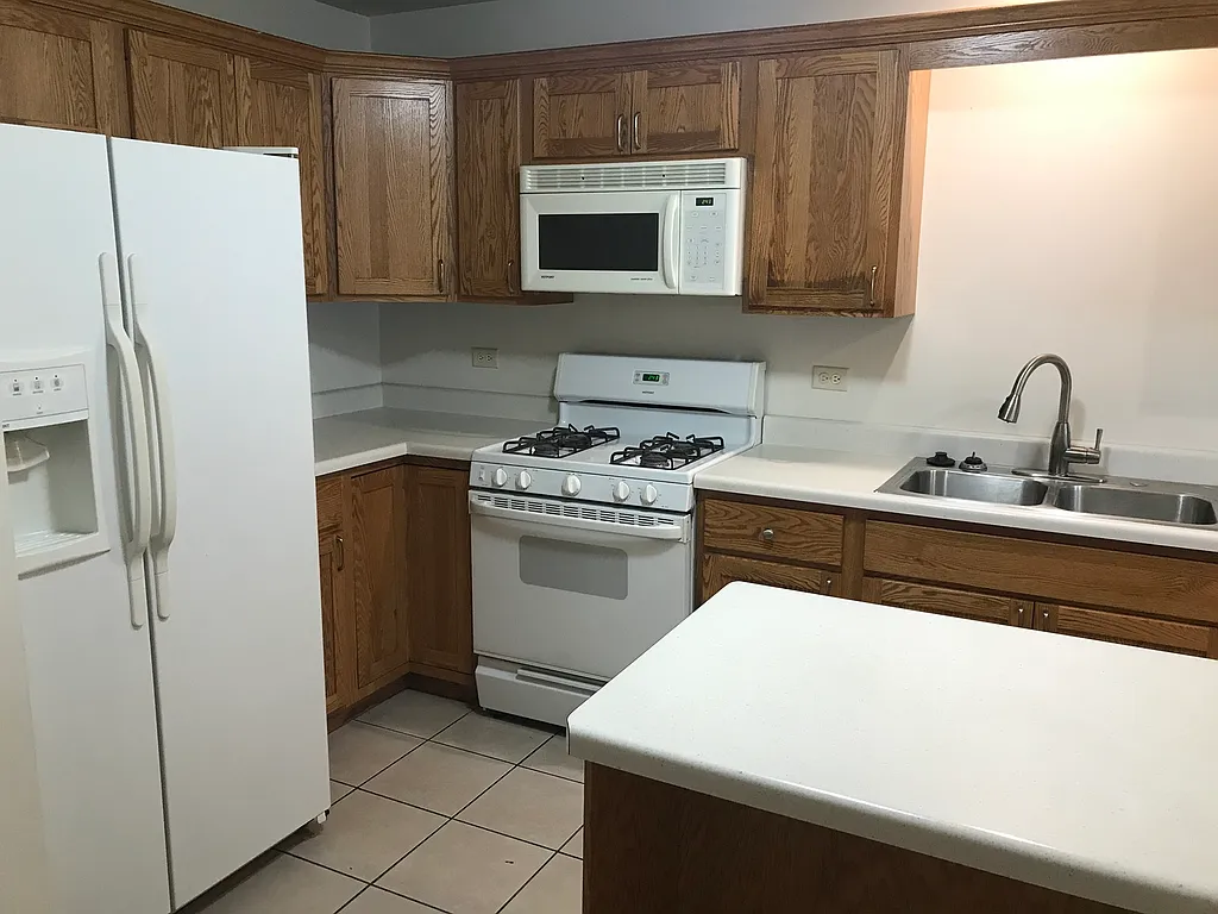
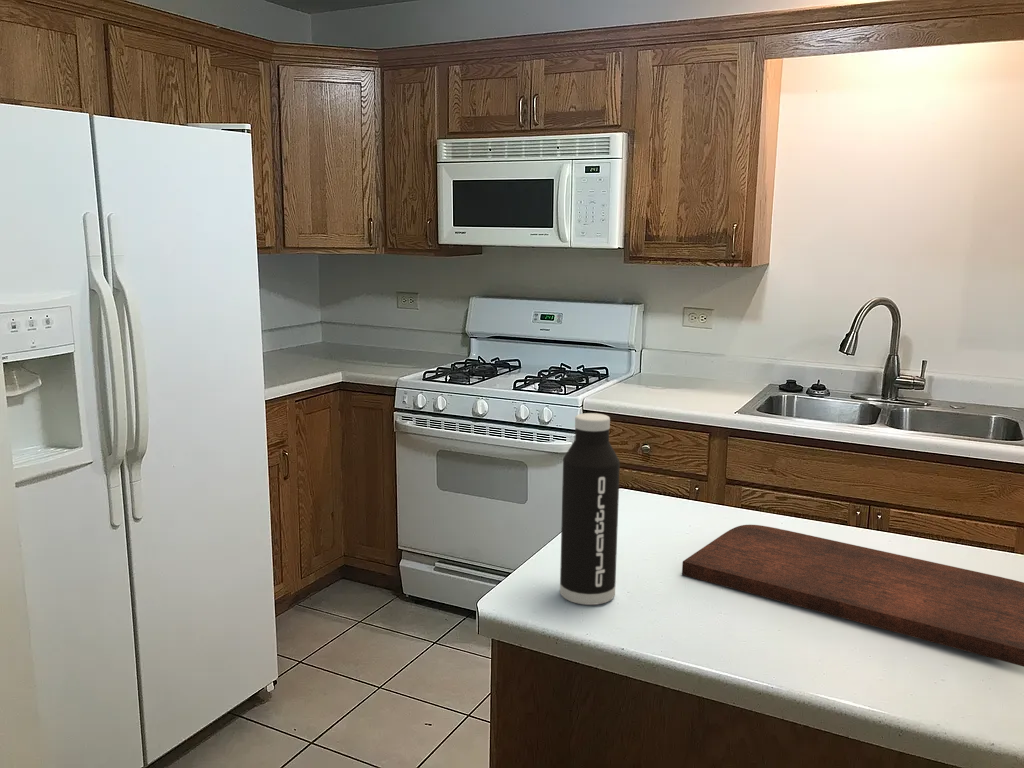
+ water bottle [559,412,621,606]
+ cutting board [681,524,1024,668]
